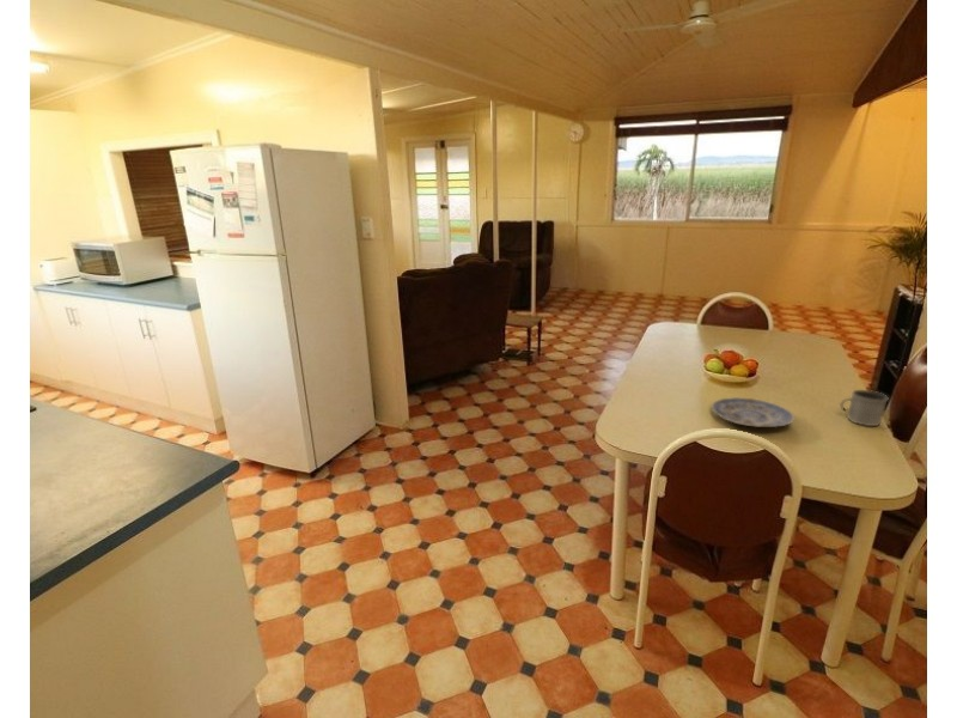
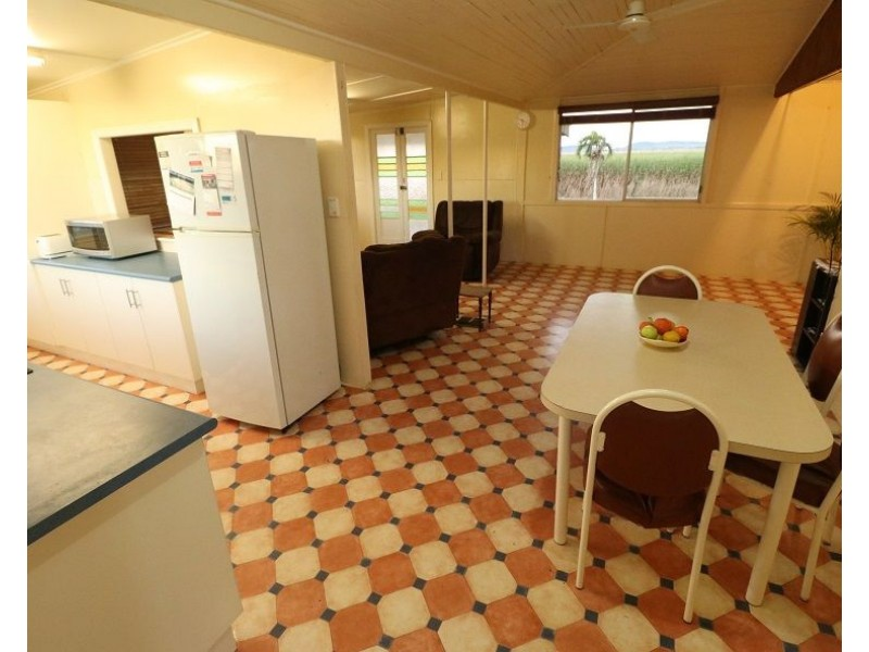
- mug [839,389,889,427]
- plate [711,396,796,428]
